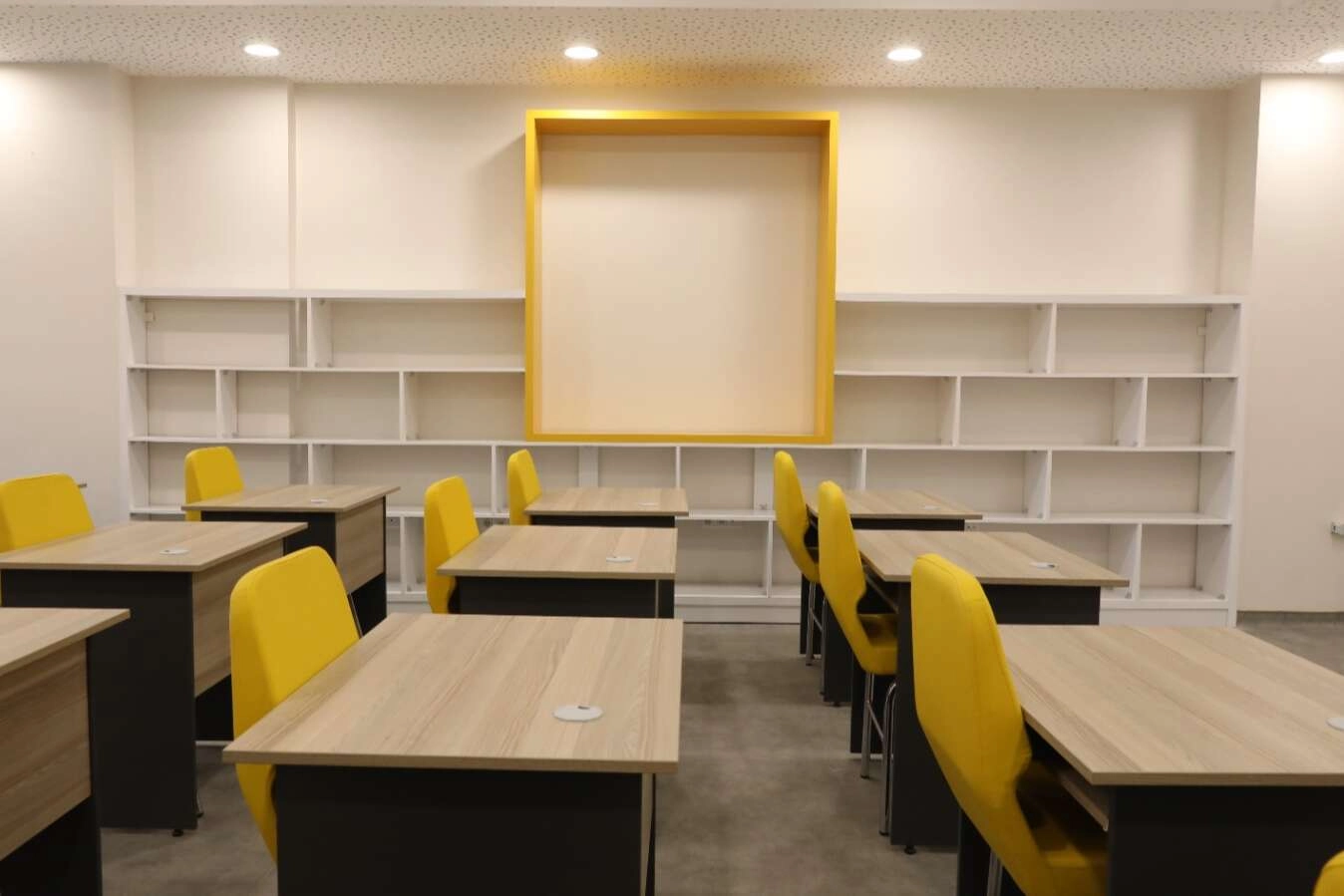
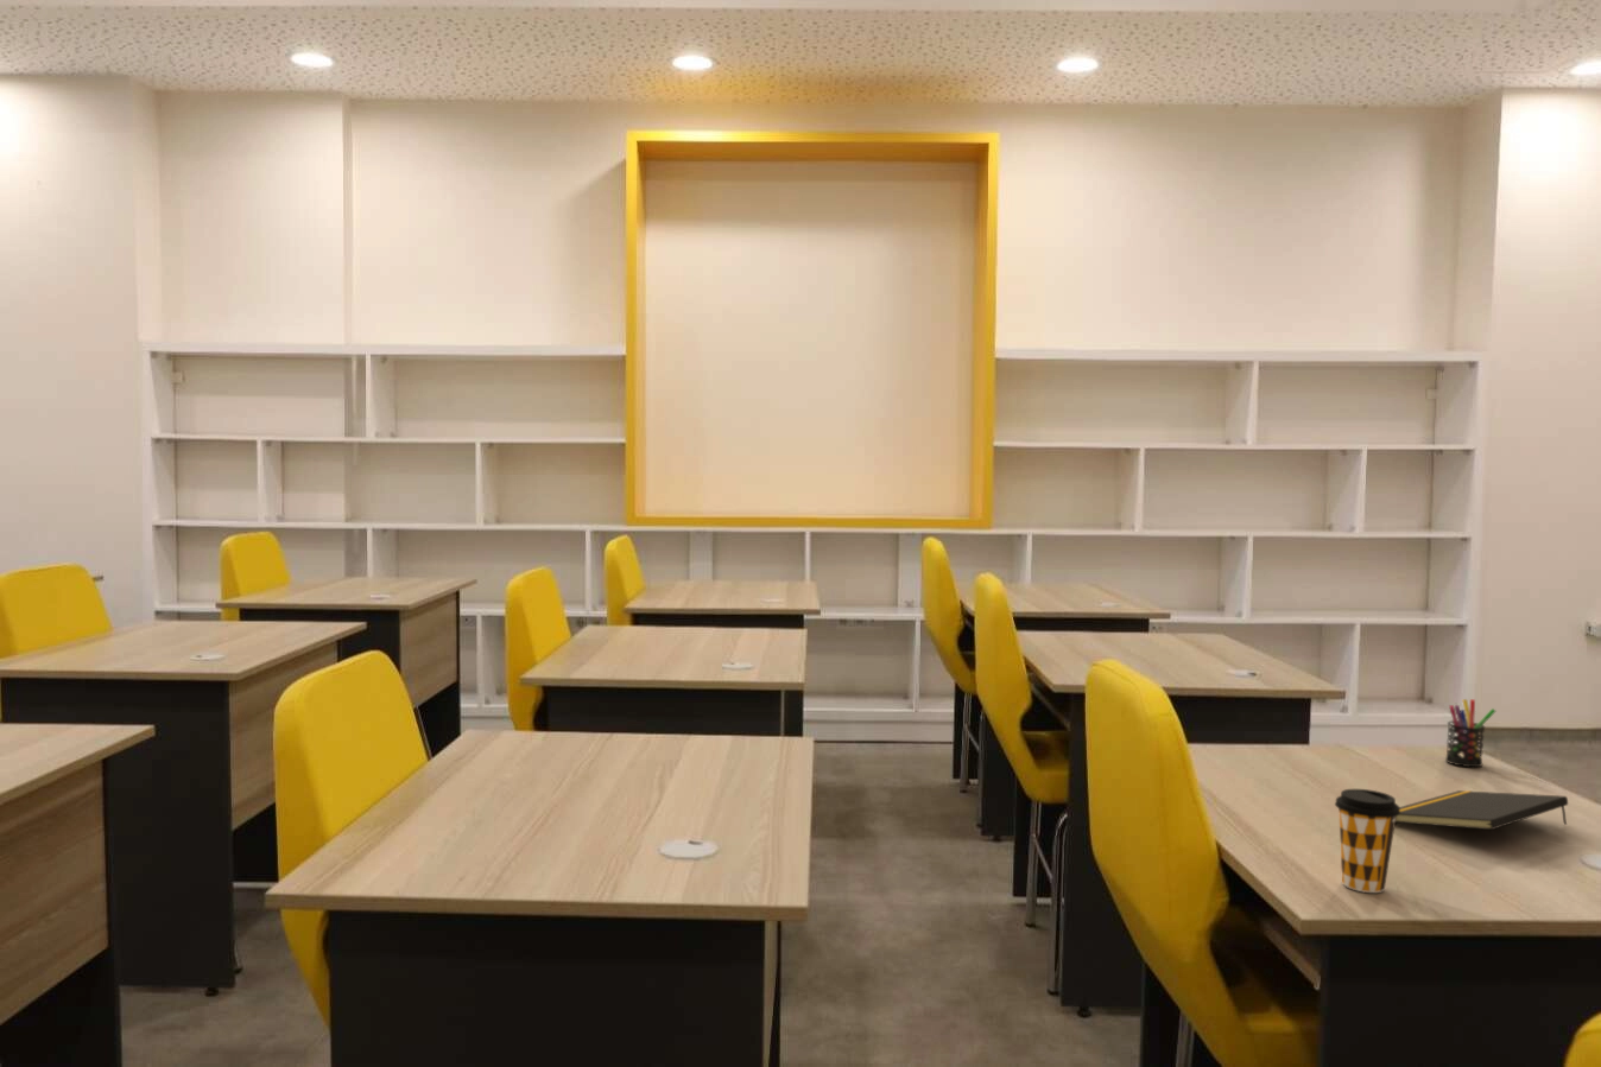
+ coffee cup [1334,788,1401,893]
+ notepad [1396,790,1569,831]
+ pen holder [1444,698,1496,768]
